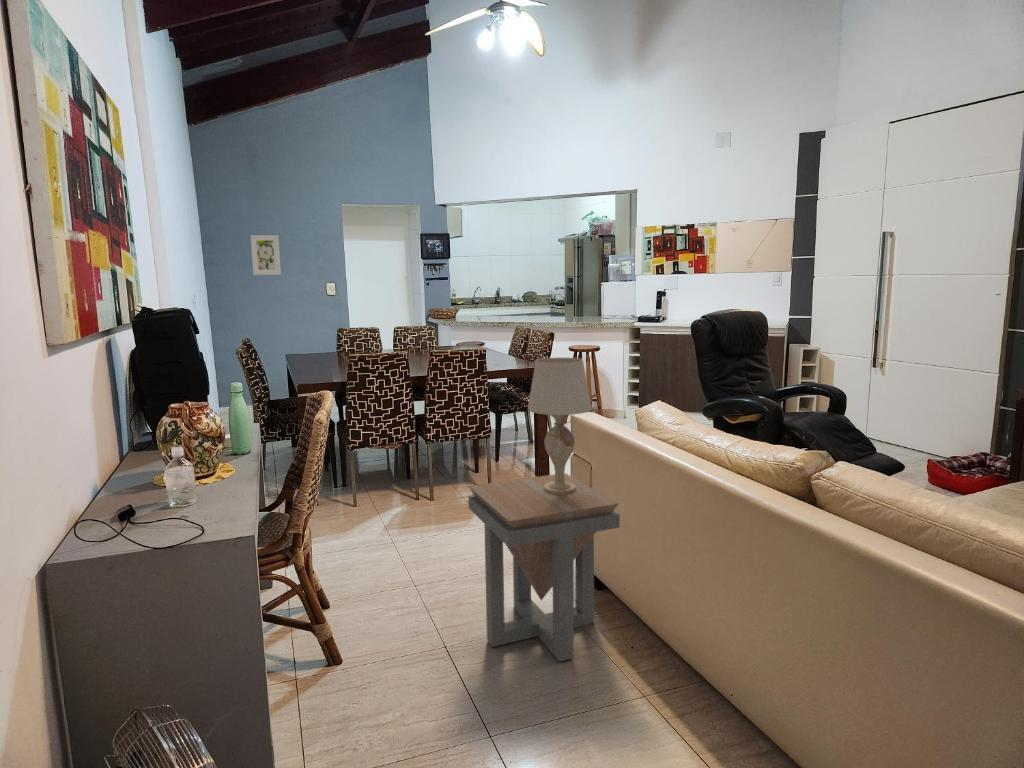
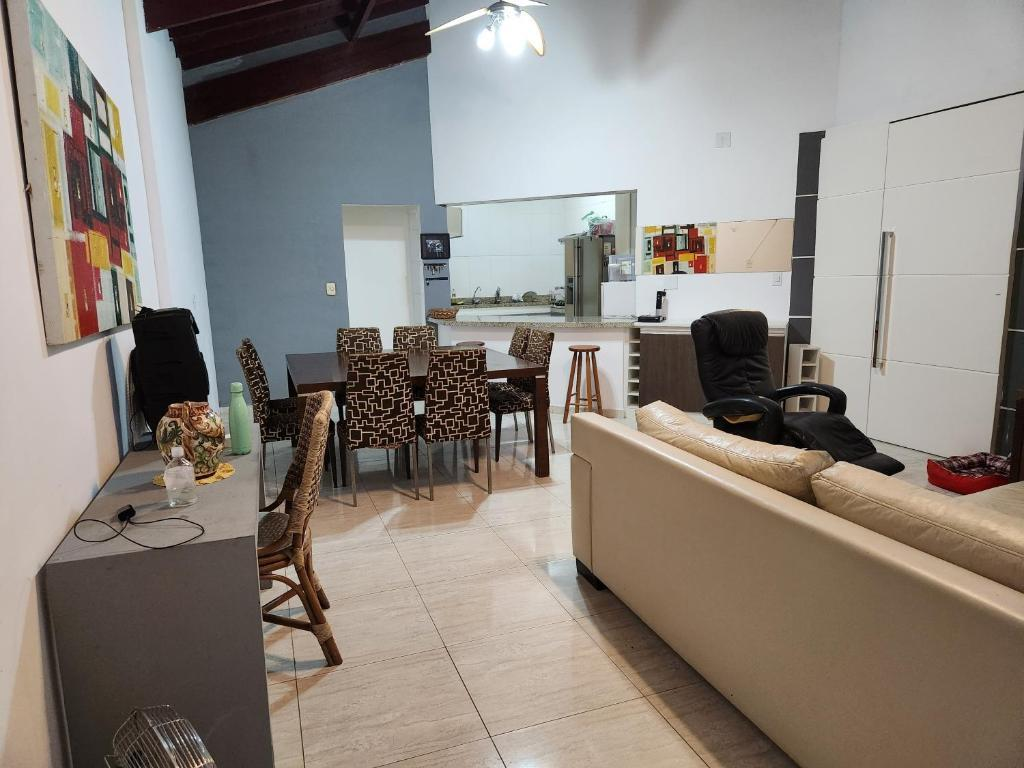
- side table [467,472,621,663]
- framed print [250,234,282,276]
- table lamp [527,357,593,494]
